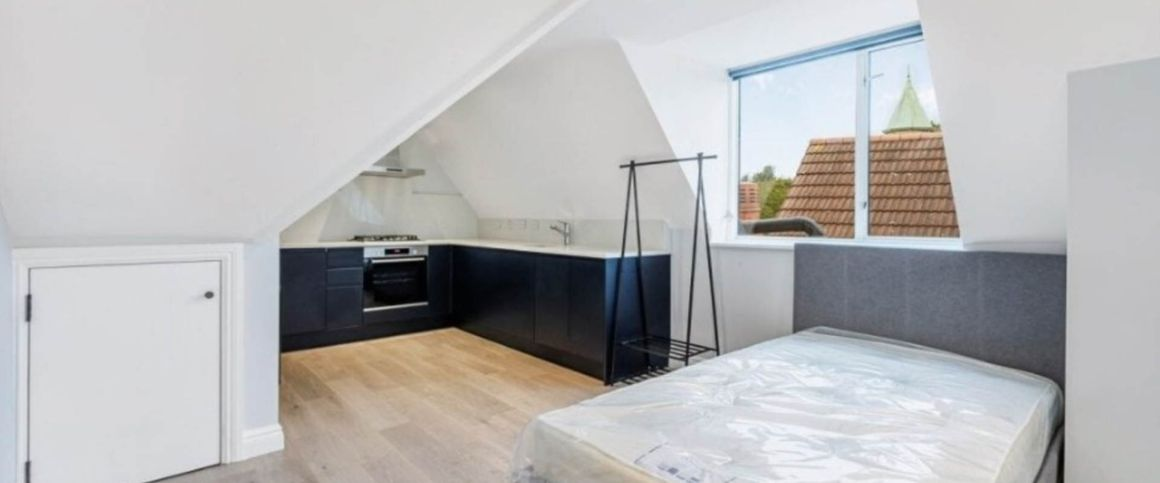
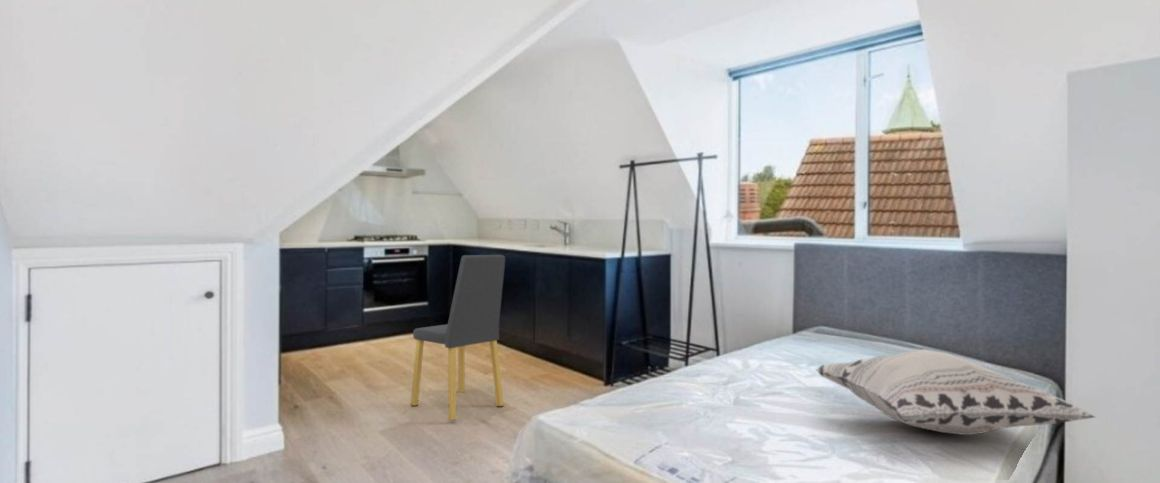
+ dining chair [410,254,506,422]
+ decorative pillow [816,348,1096,436]
